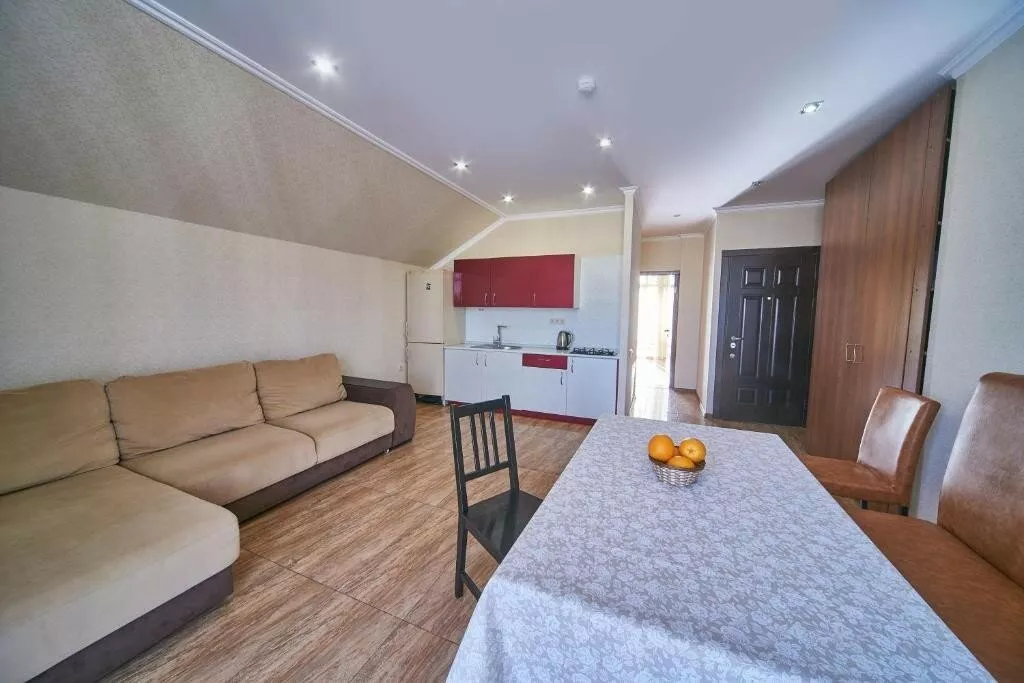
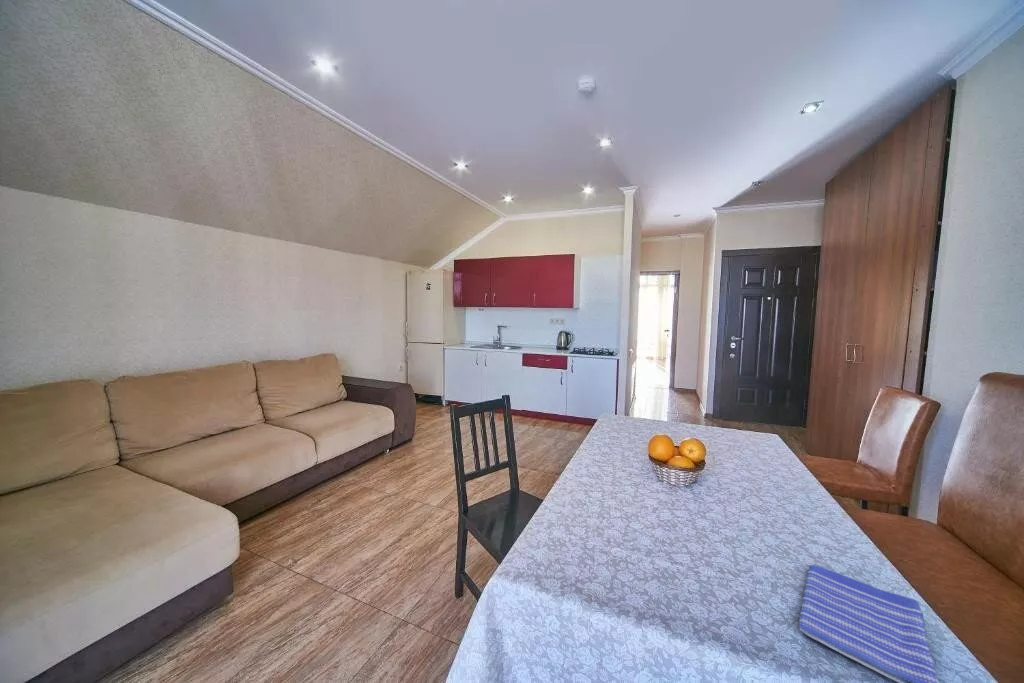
+ dish towel [798,564,940,683]
